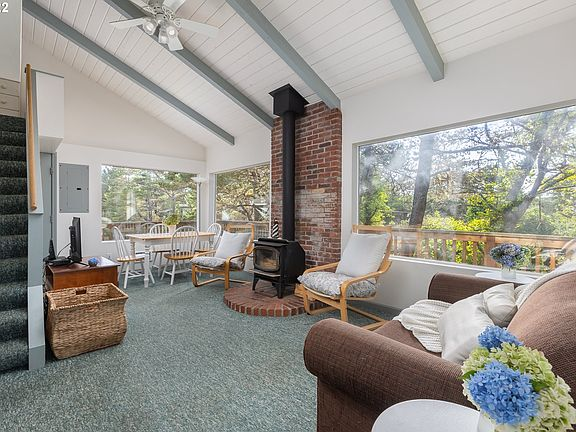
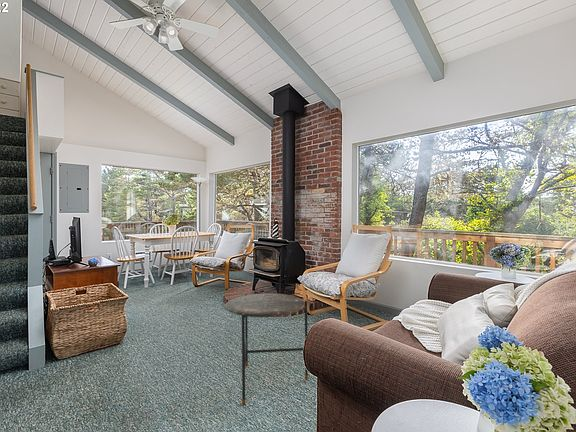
+ side table [224,292,309,406]
